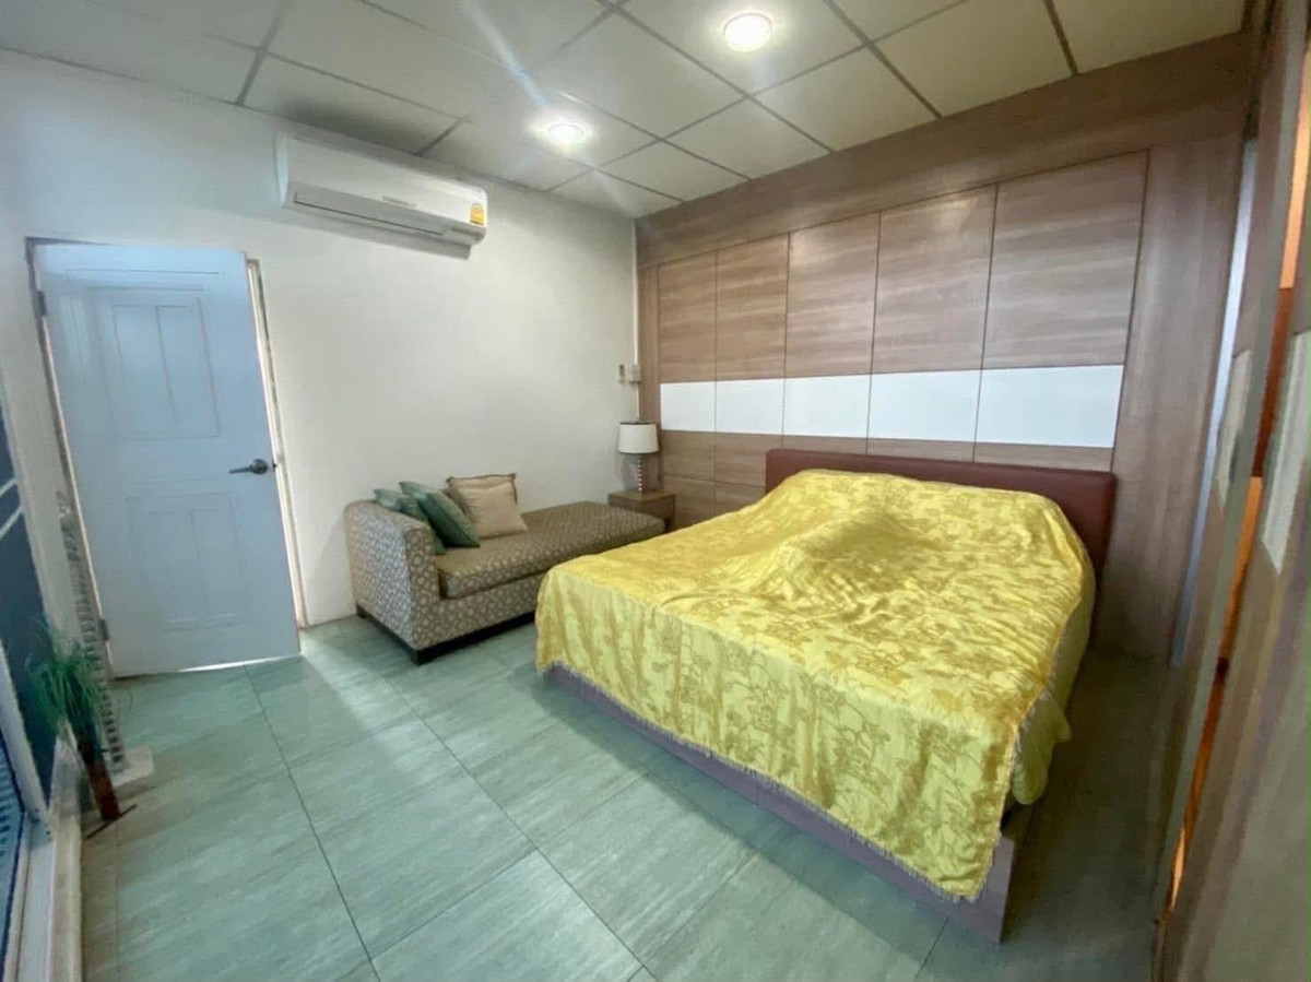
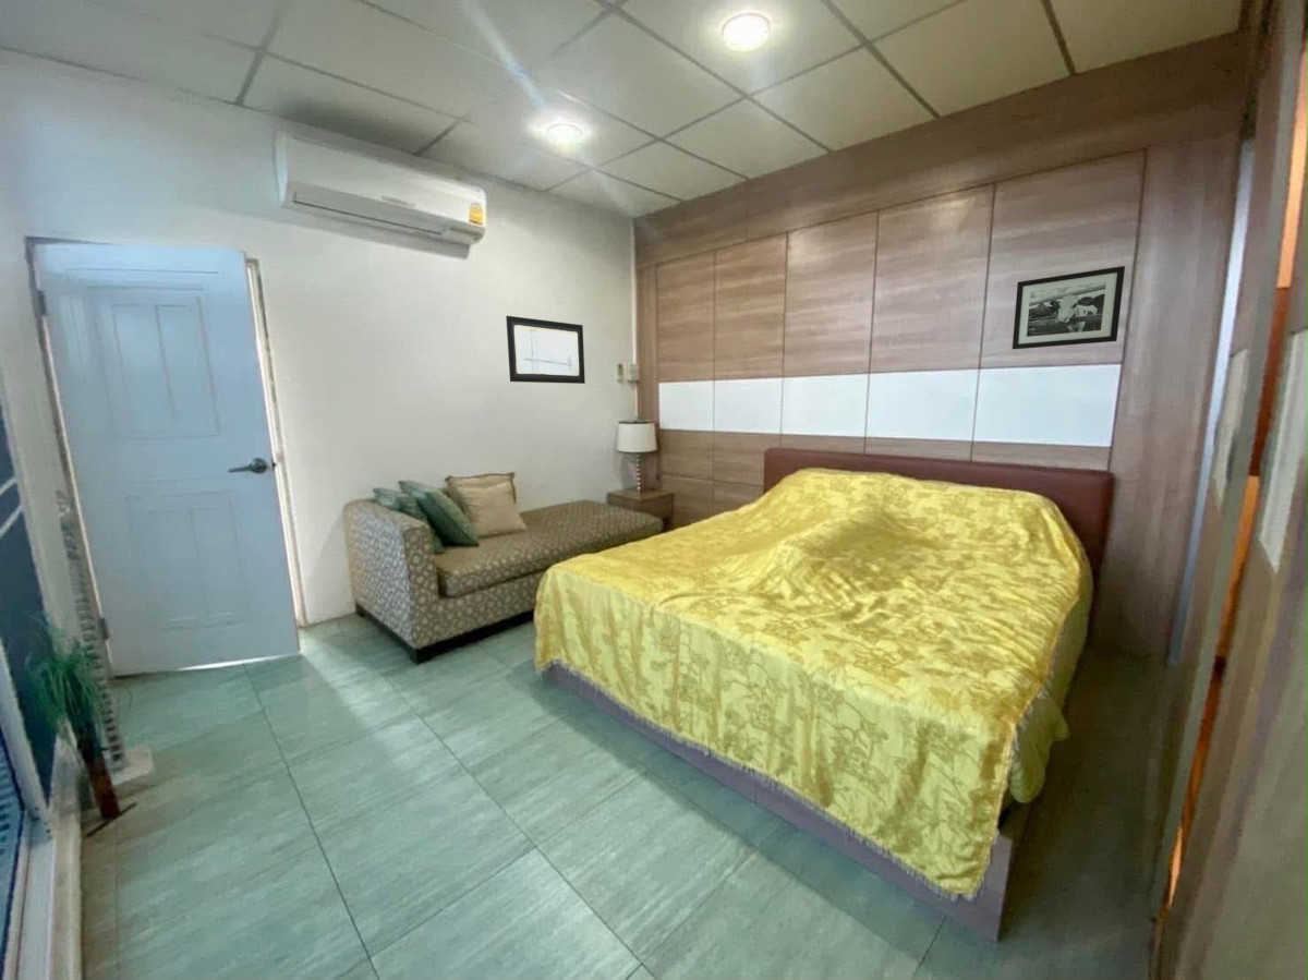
+ picture frame [1012,265,1126,350]
+ wall art [505,315,586,385]
